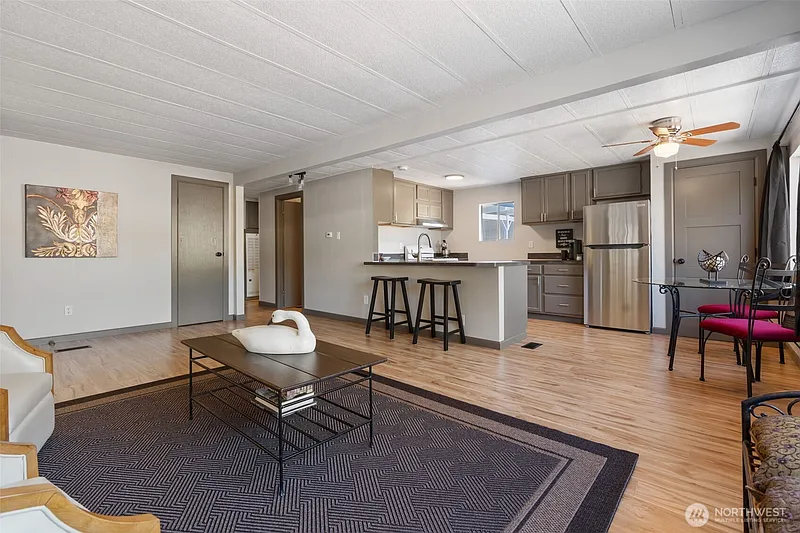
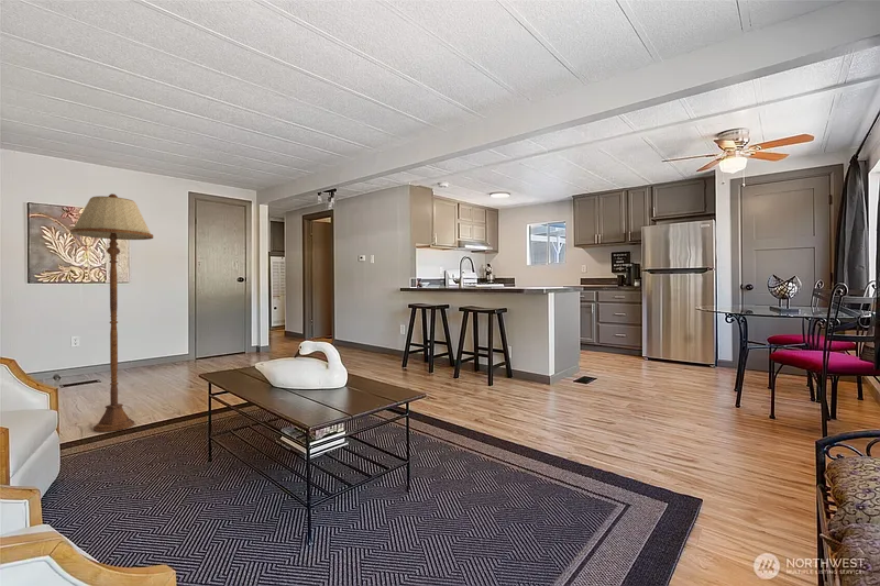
+ floor lamp [69,192,154,433]
